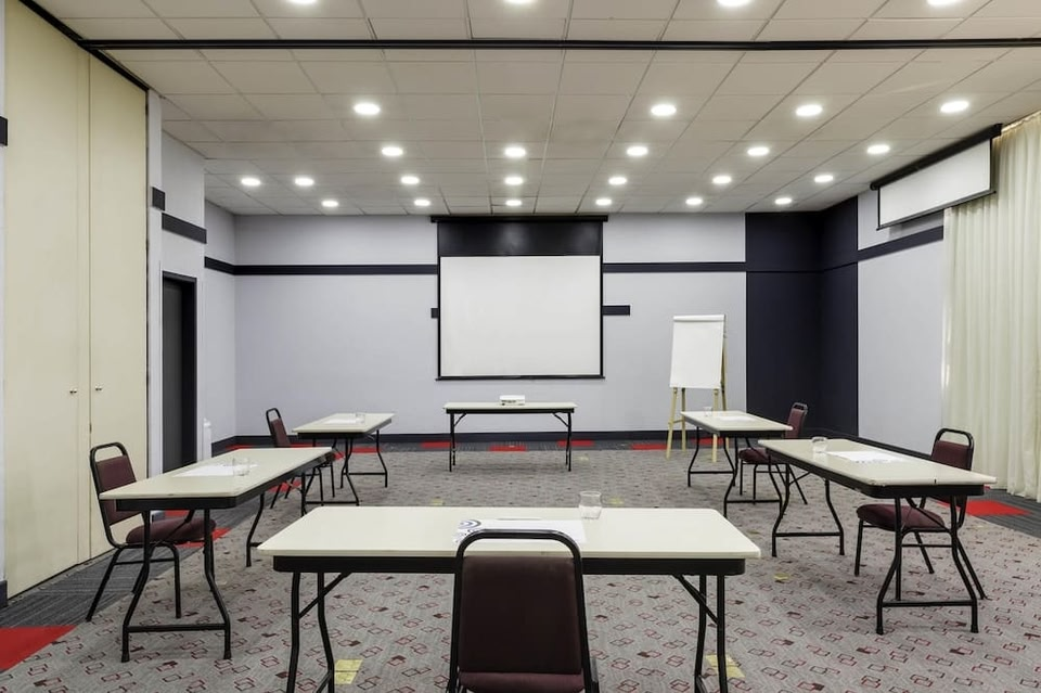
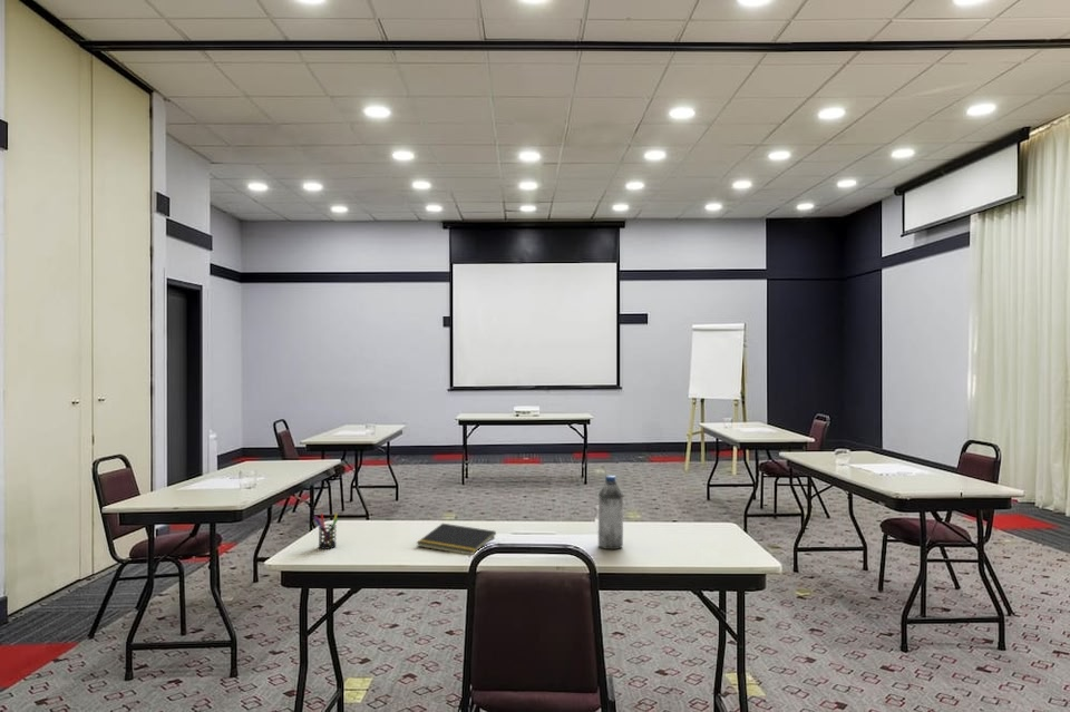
+ pen holder [313,511,339,550]
+ water bottle [597,474,624,550]
+ notepad [416,523,497,556]
